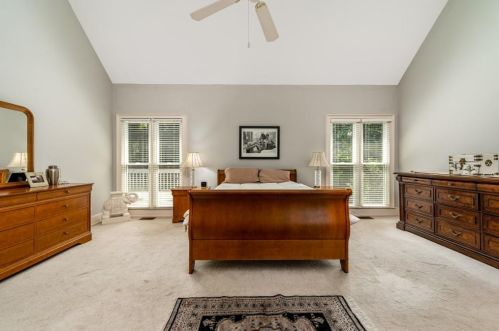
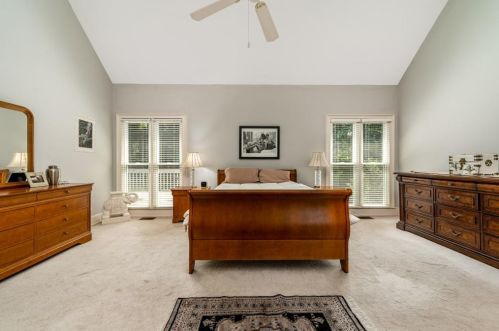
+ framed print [73,112,97,154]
